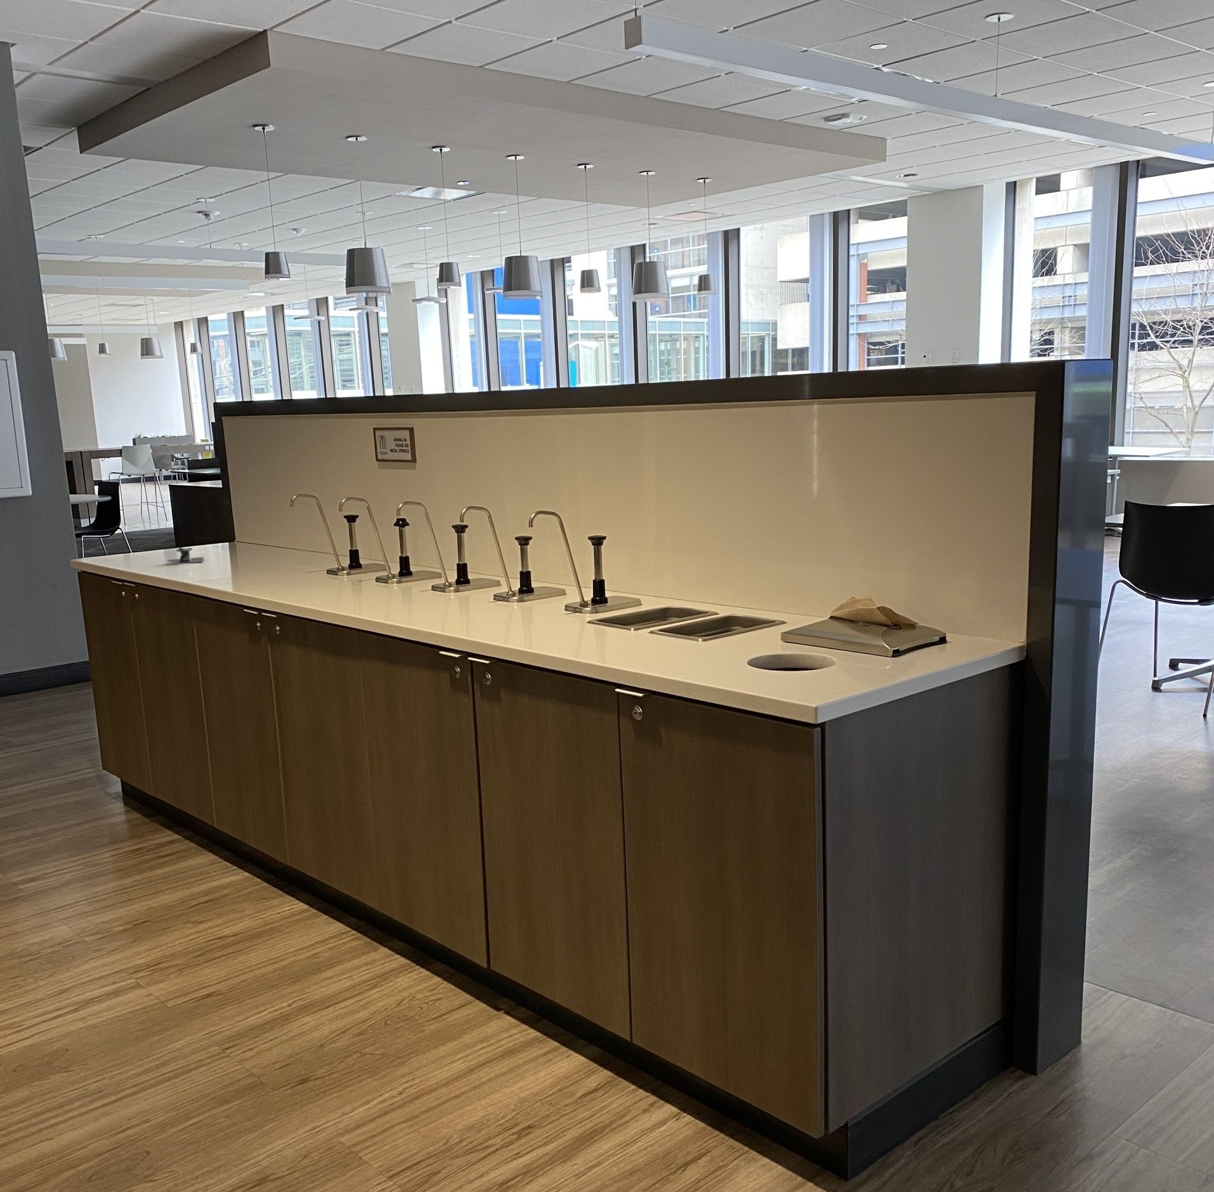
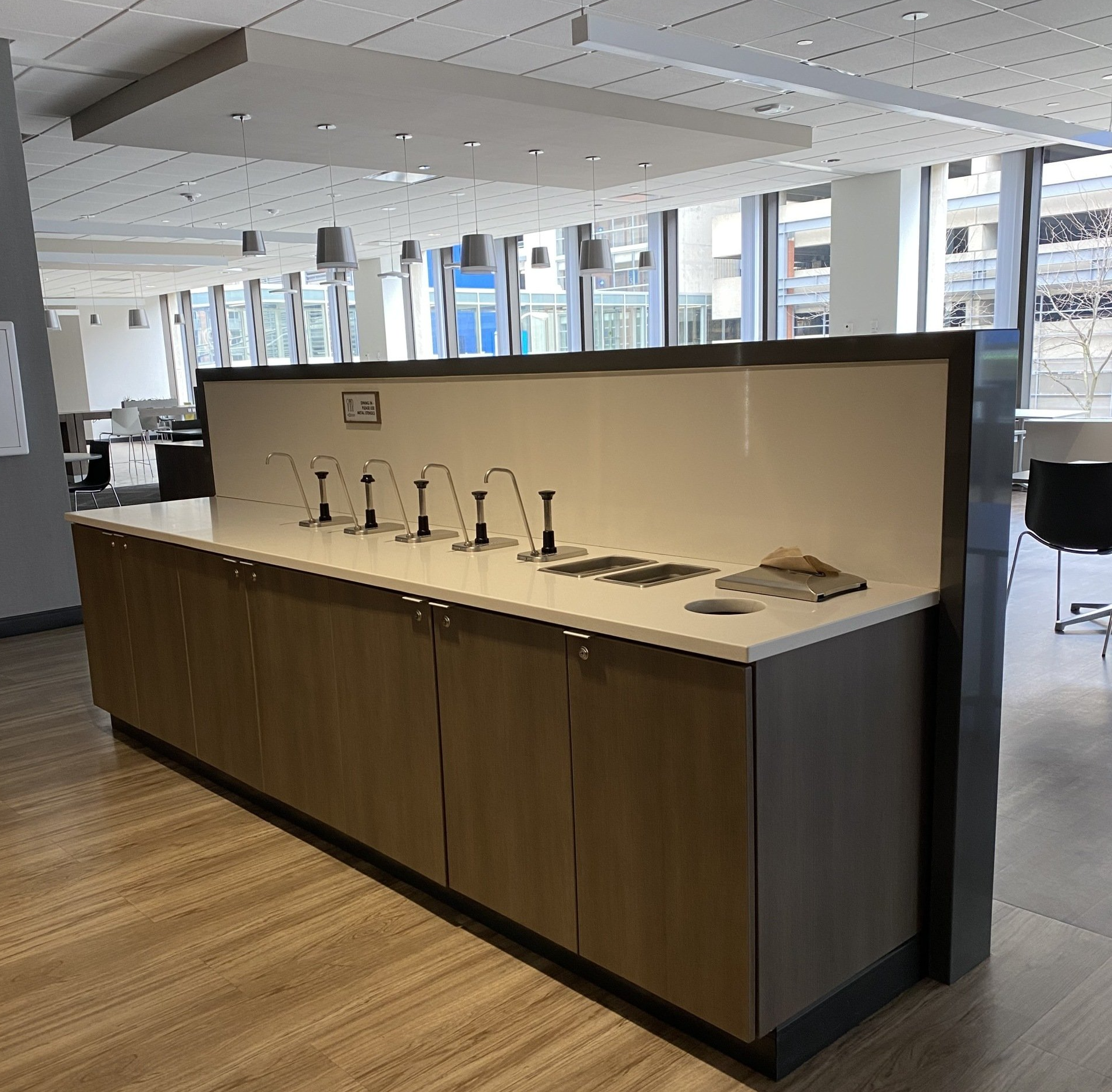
- architectural model [167,546,204,564]
